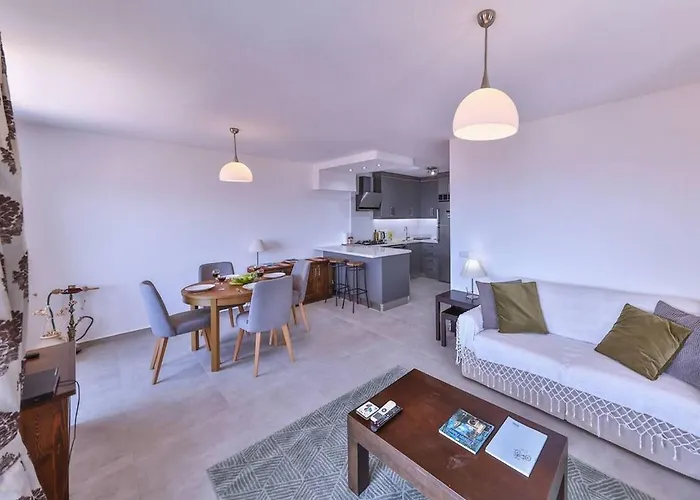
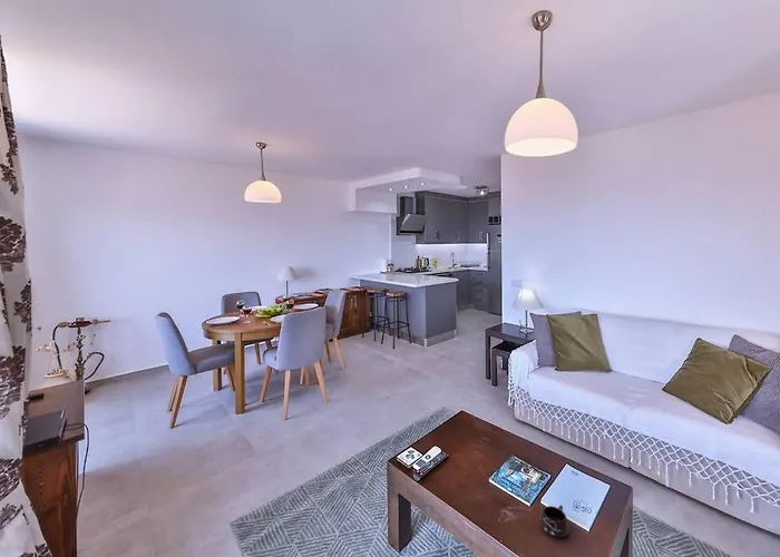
+ mug [539,505,569,538]
